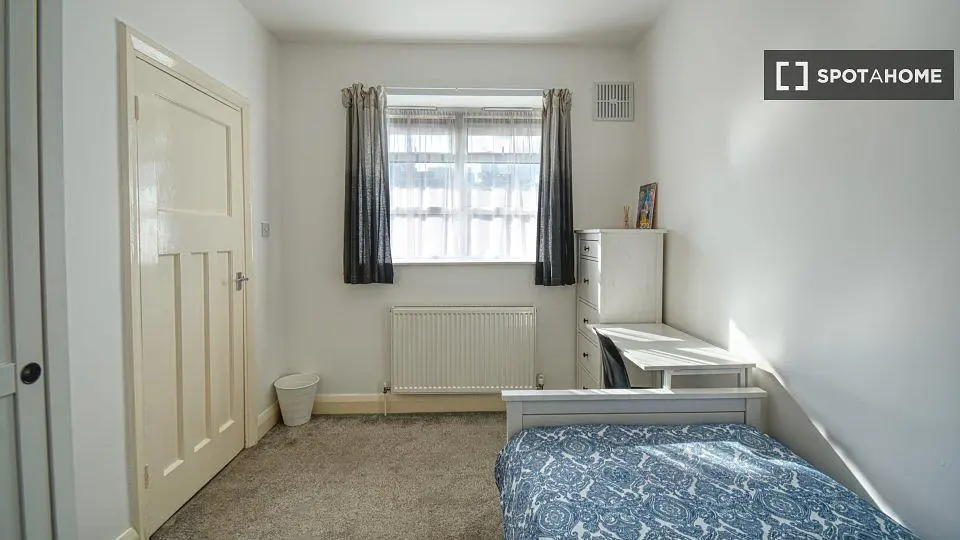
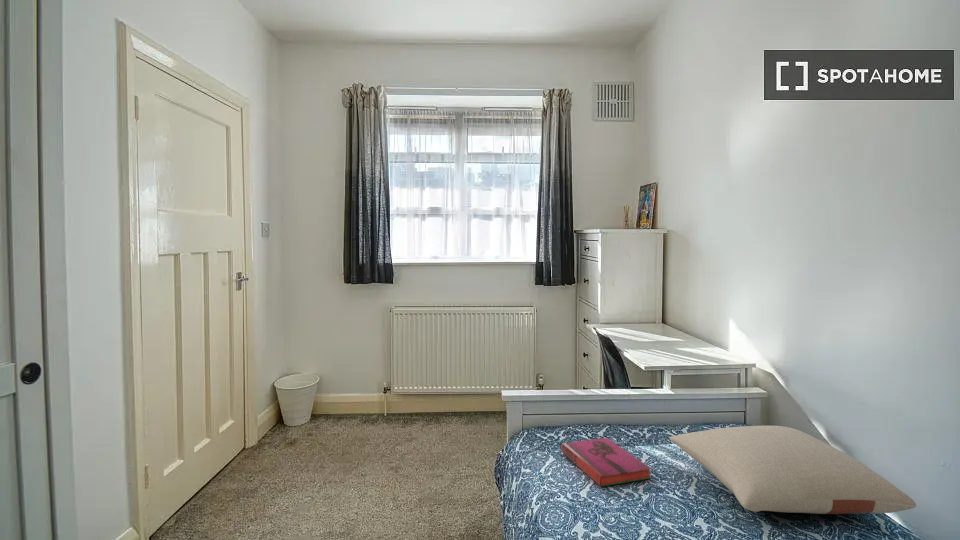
+ pillow [669,425,917,515]
+ hardback book [560,437,653,488]
